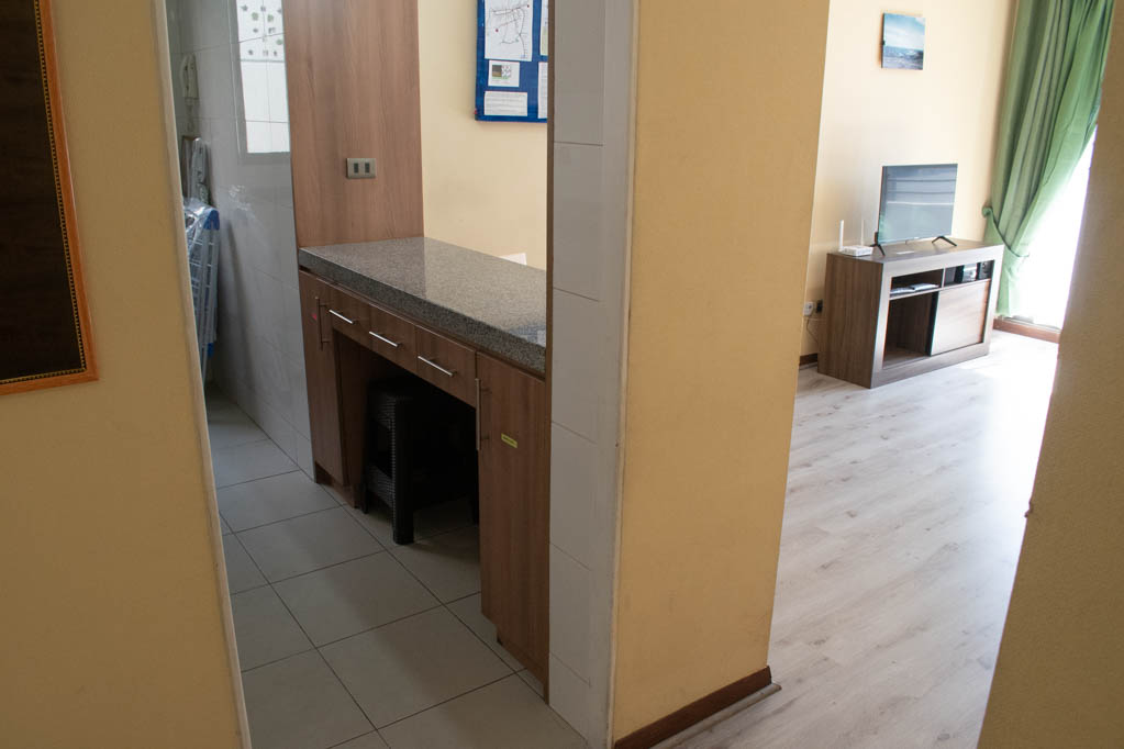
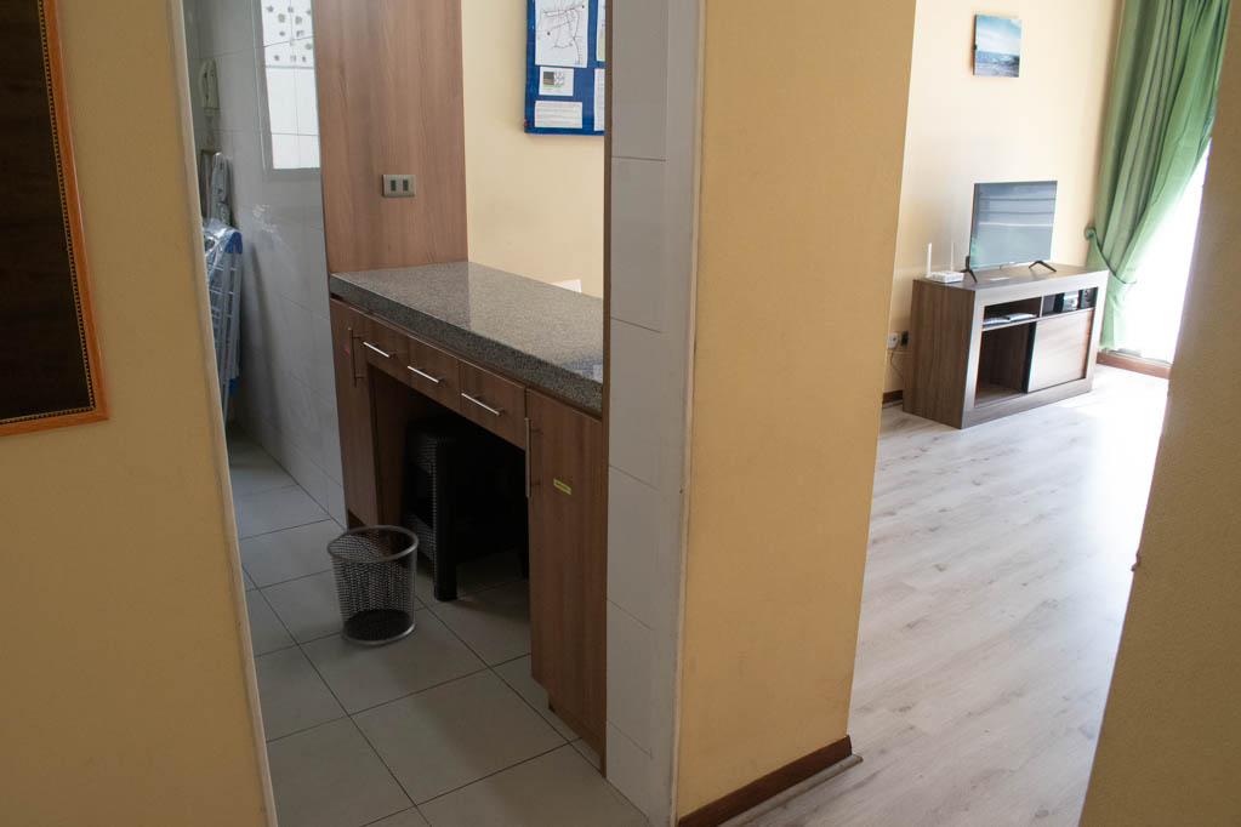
+ trash can [325,524,420,646]
